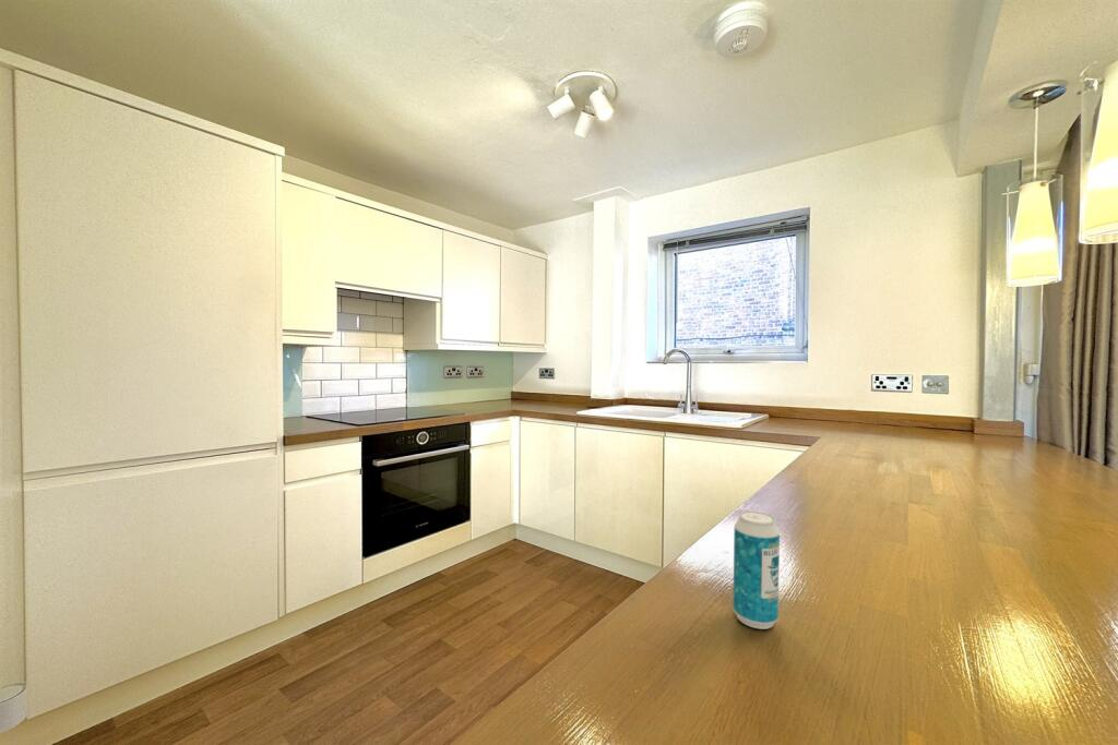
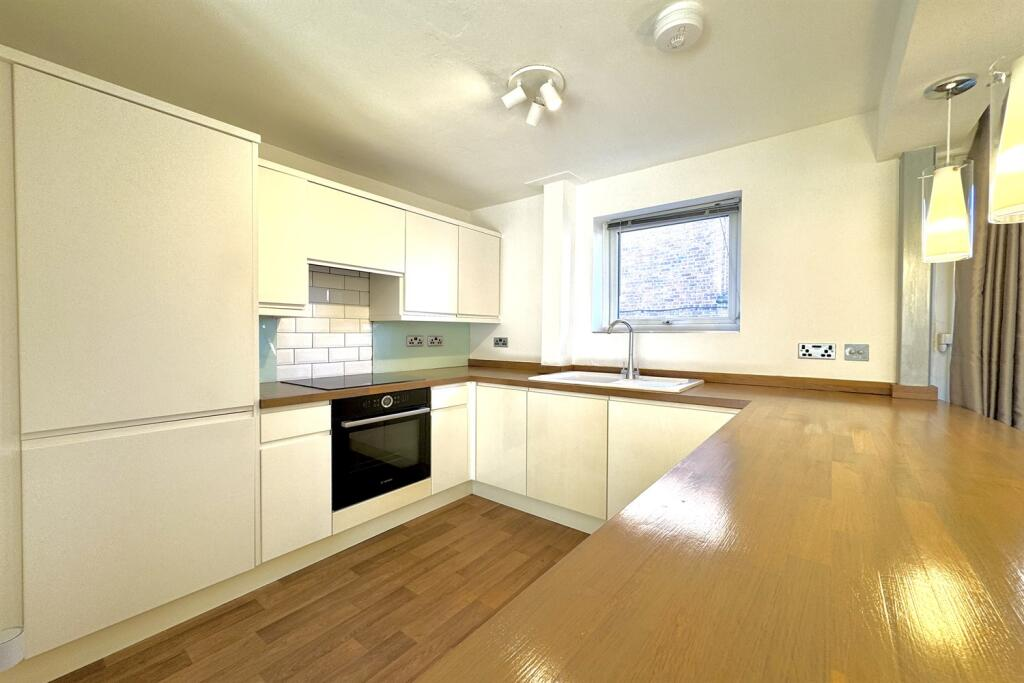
- beverage can [732,510,781,630]
